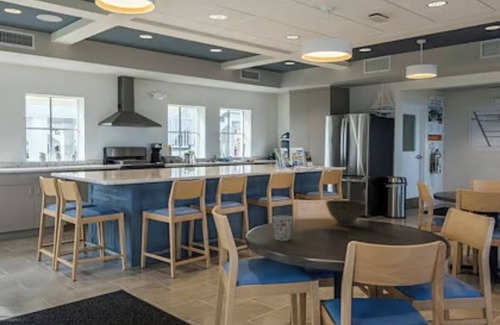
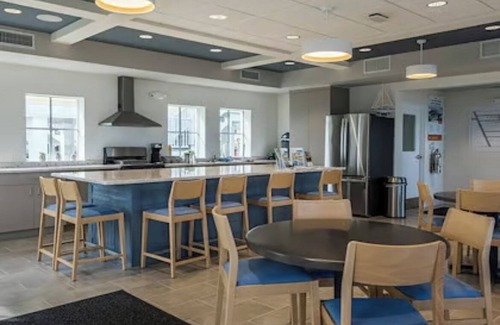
- cup [272,214,294,242]
- bowl [325,199,367,228]
